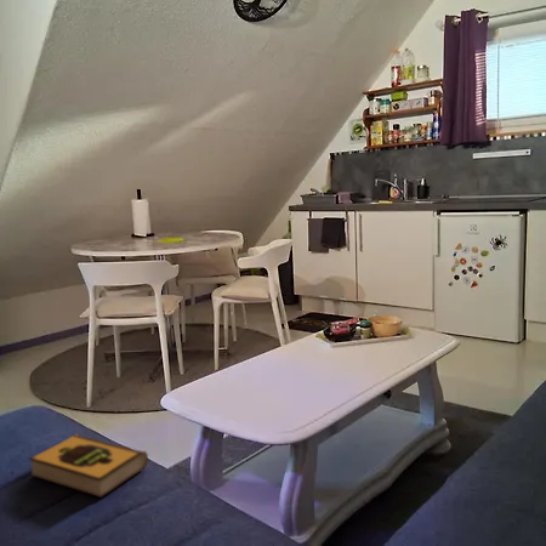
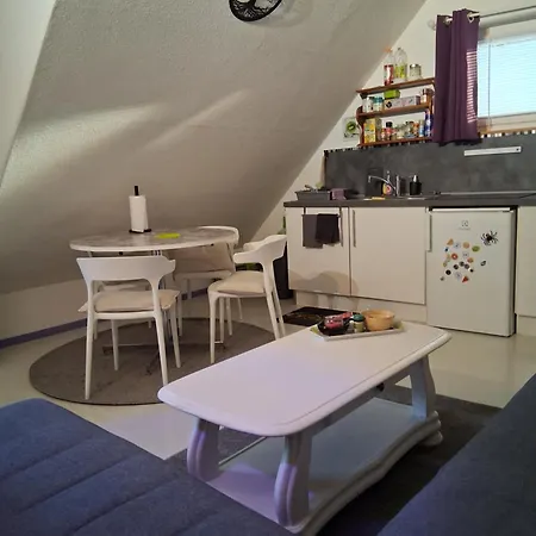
- hardback book [28,433,149,499]
